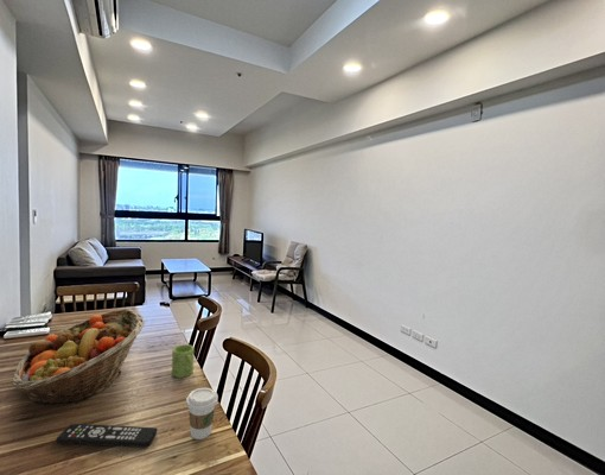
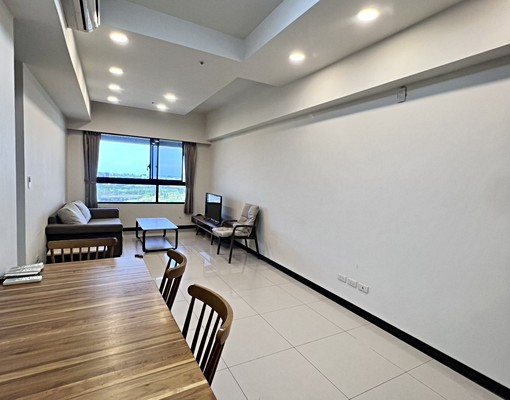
- fruit basket [11,308,146,406]
- coffee cup [185,387,219,441]
- mug [171,343,196,379]
- remote control [55,423,159,449]
